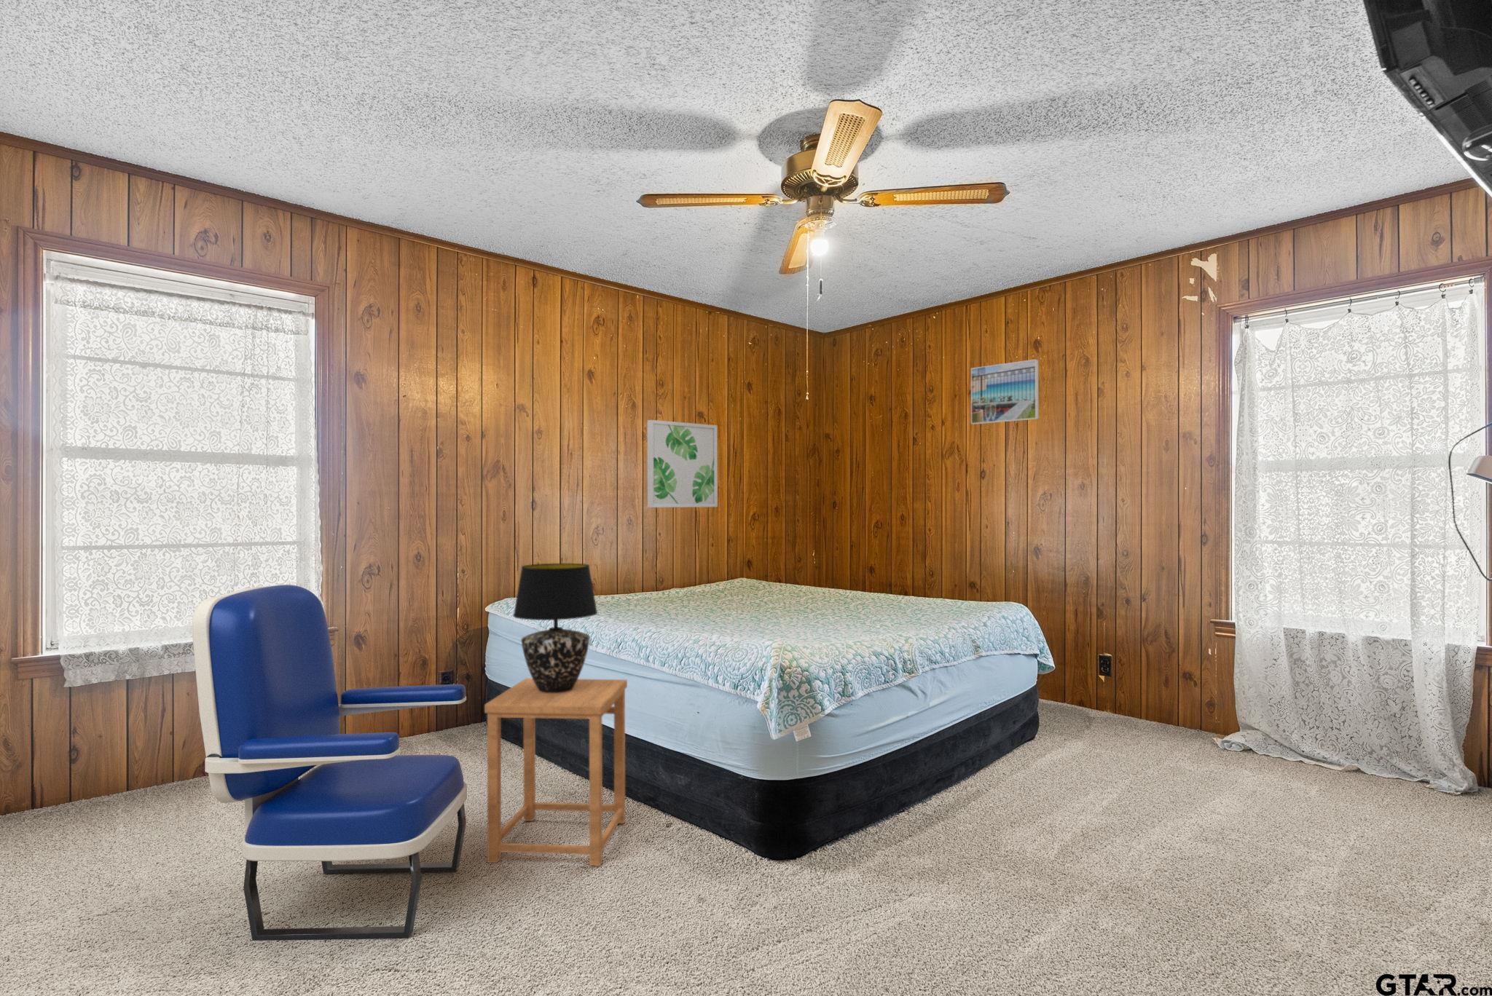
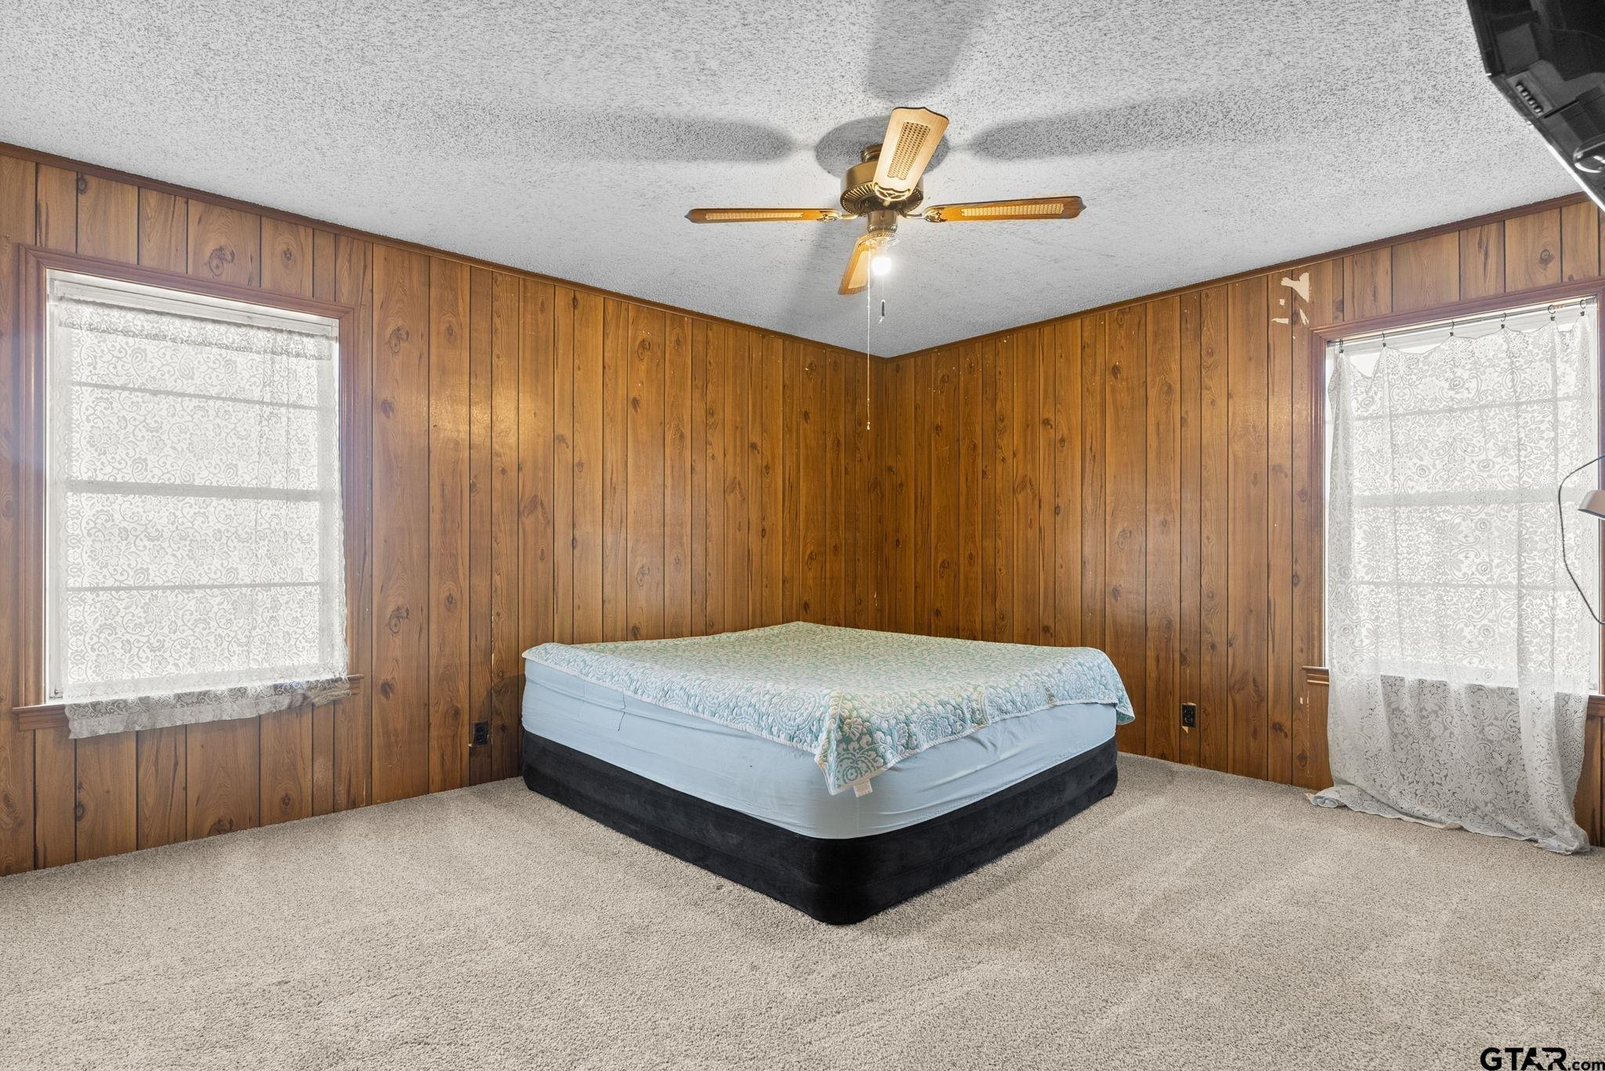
- armchair [191,584,468,942]
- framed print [971,358,1040,426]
- table lamp [513,562,598,694]
- wall art [647,419,718,508]
- side table [484,678,628,867]
